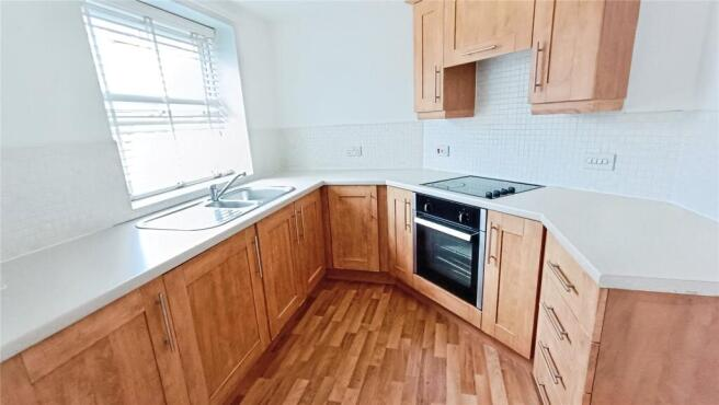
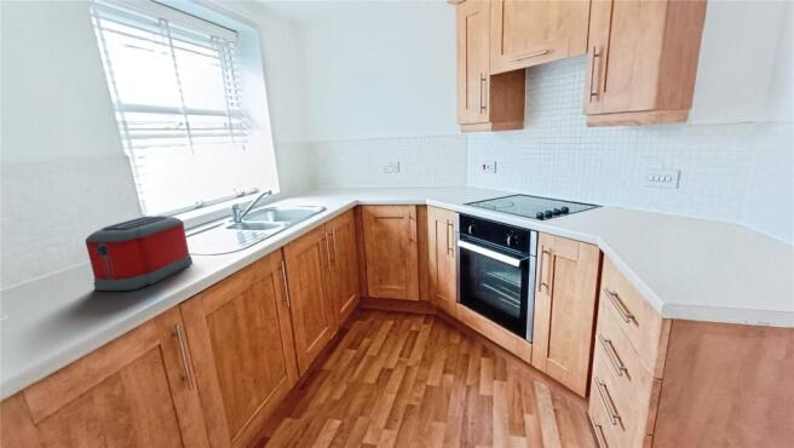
+ toaster [85,214,194,292]
